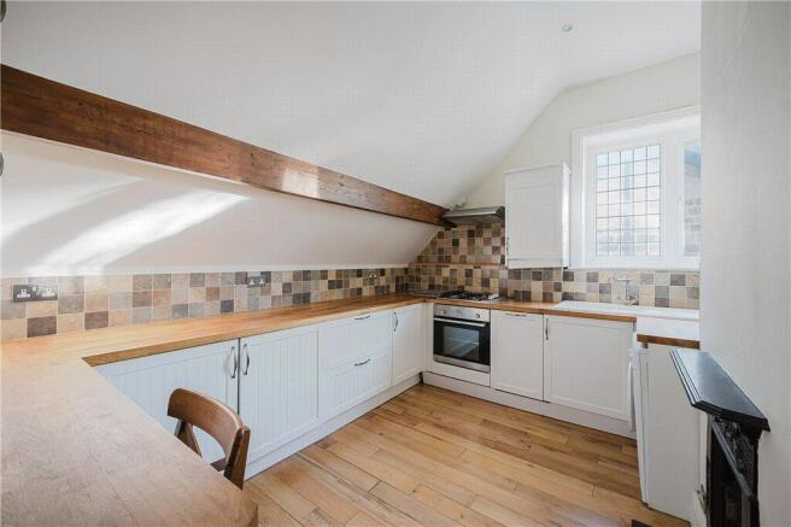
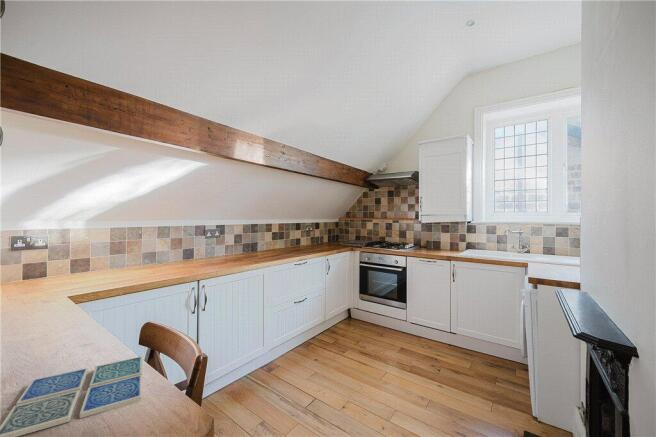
+ drink coaster [0,355,143,437]
